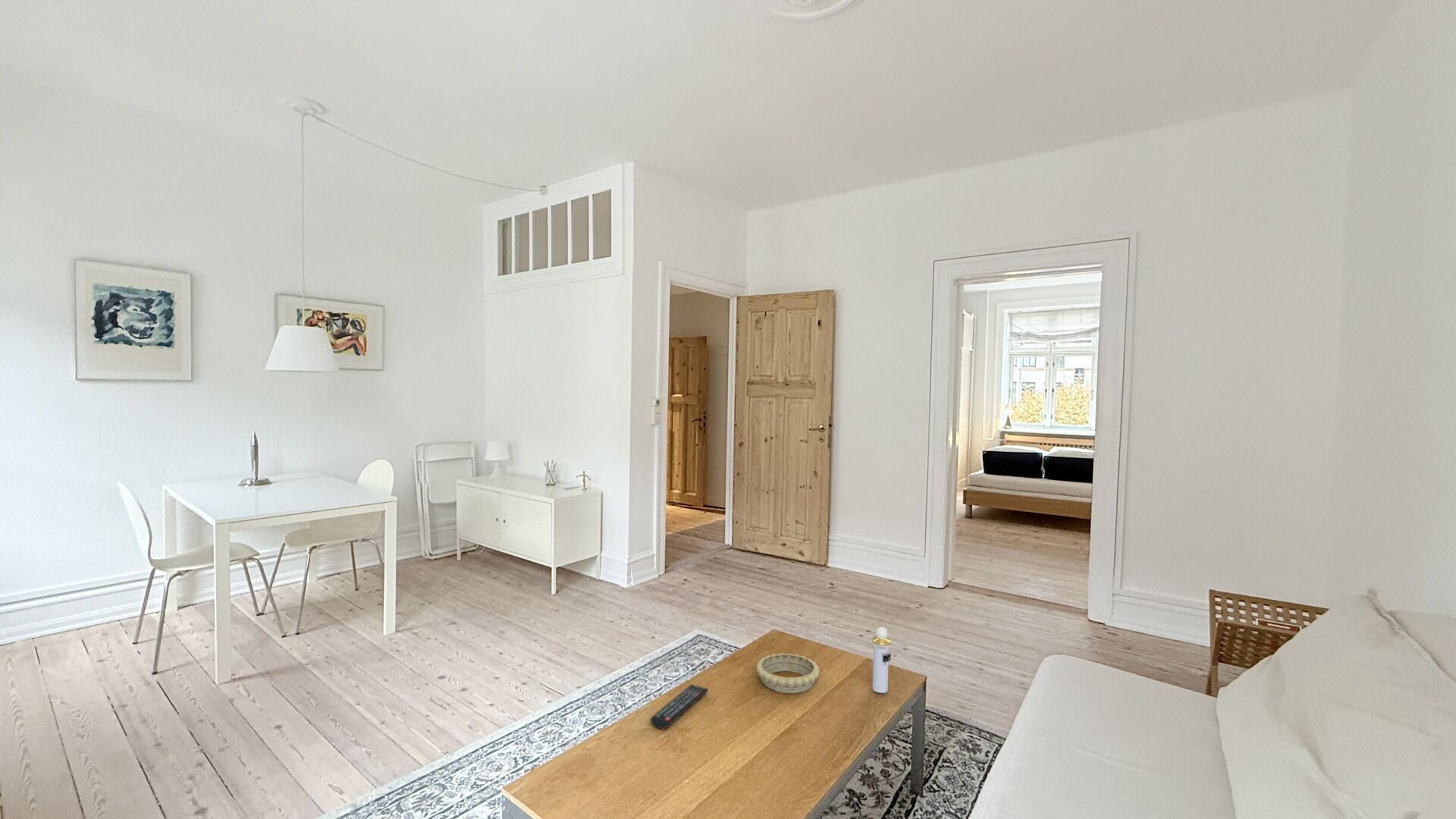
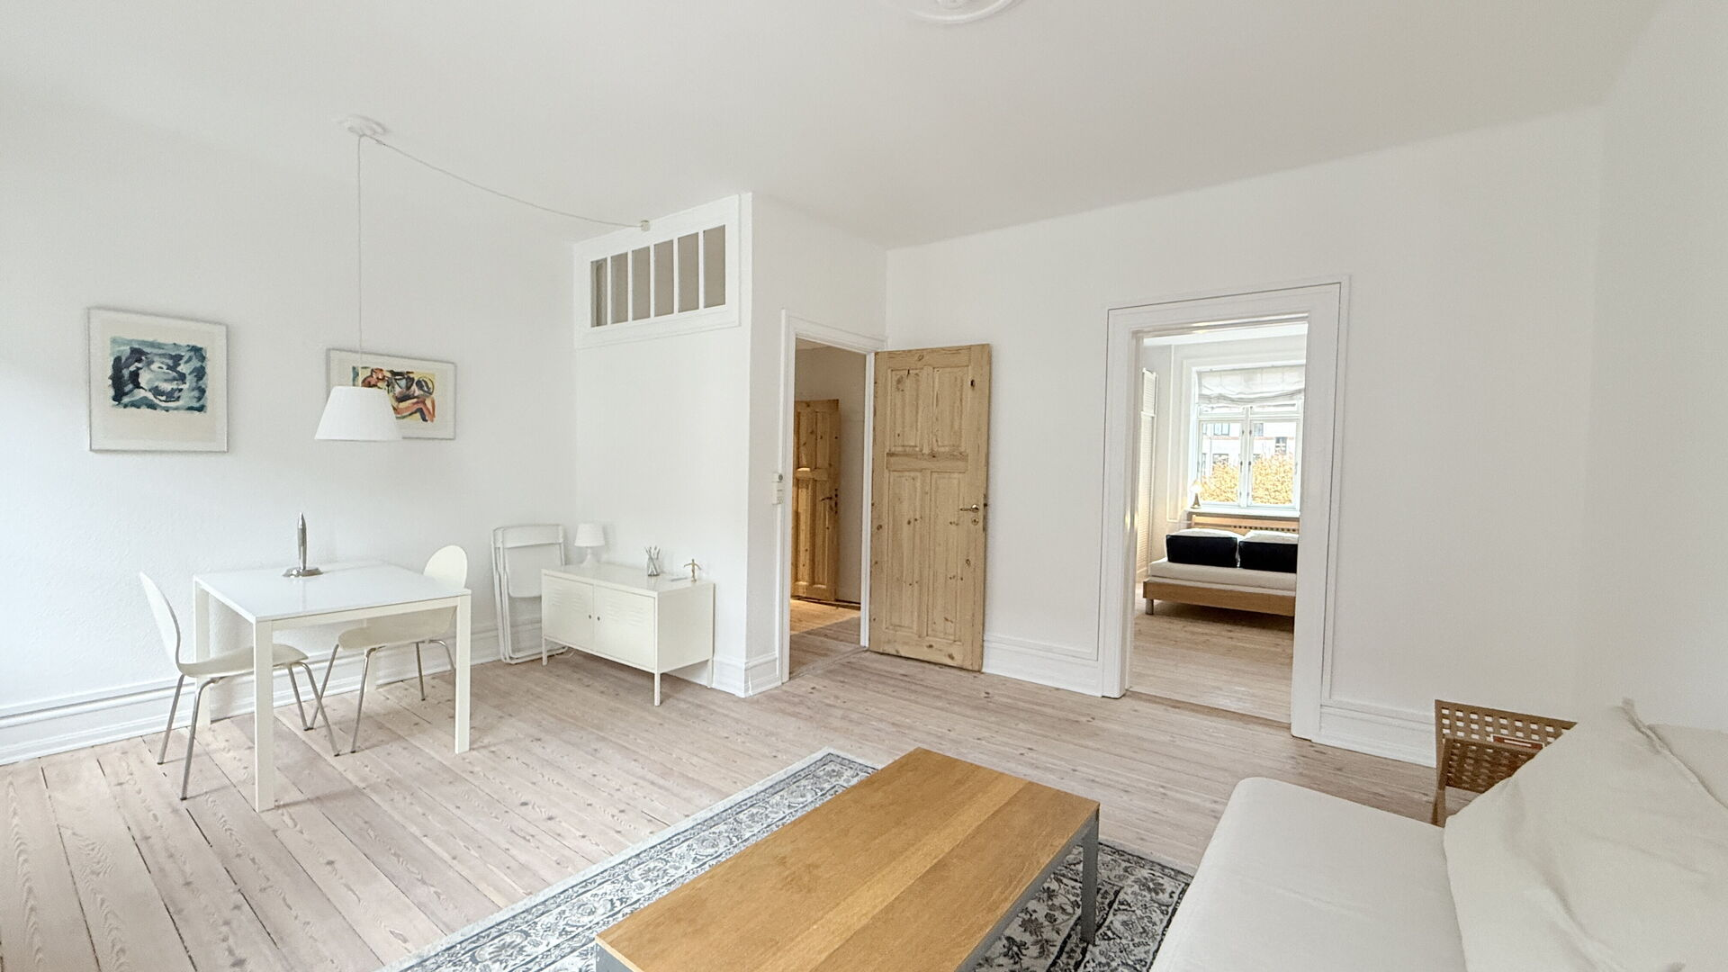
- remote control [649,684,709,730]
- decorative bowl [755,652,821,694]
- perfume bottle [871,626,892,694]
